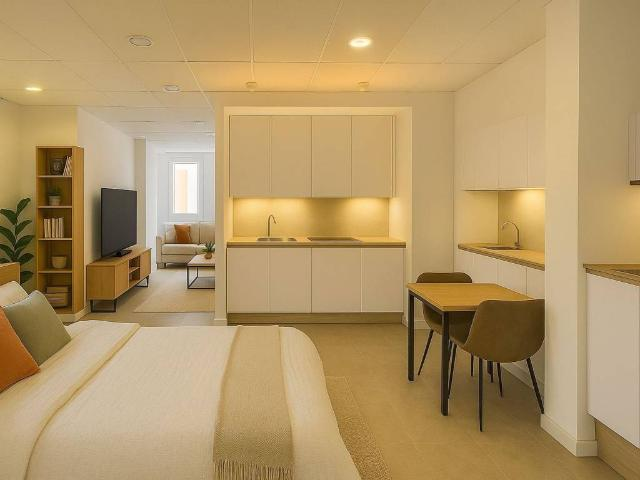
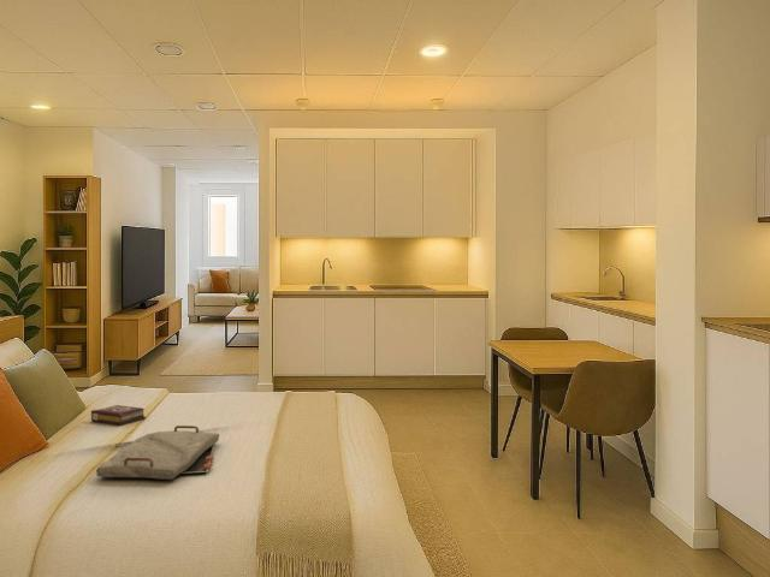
+ serving tray [95,424,220,481]
+ book [90,404,147,426]
